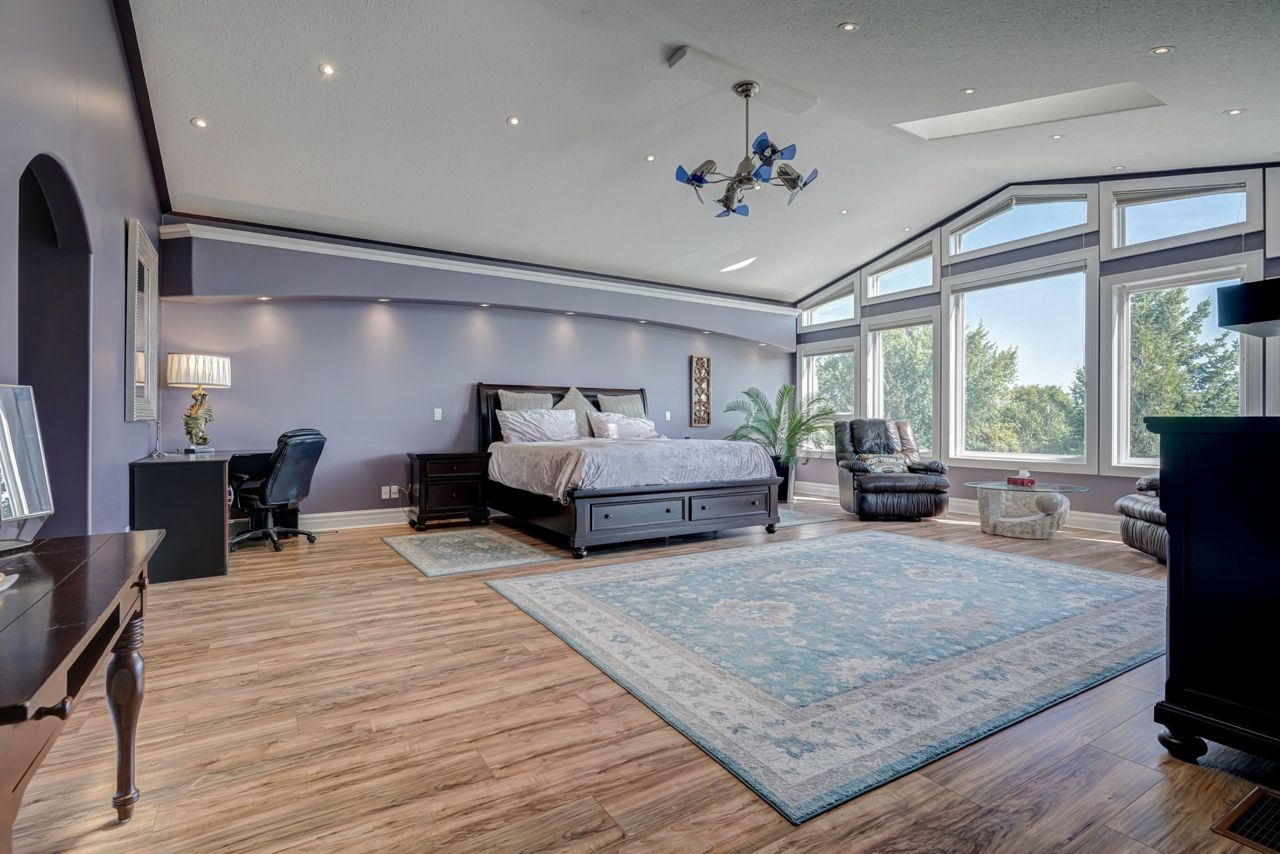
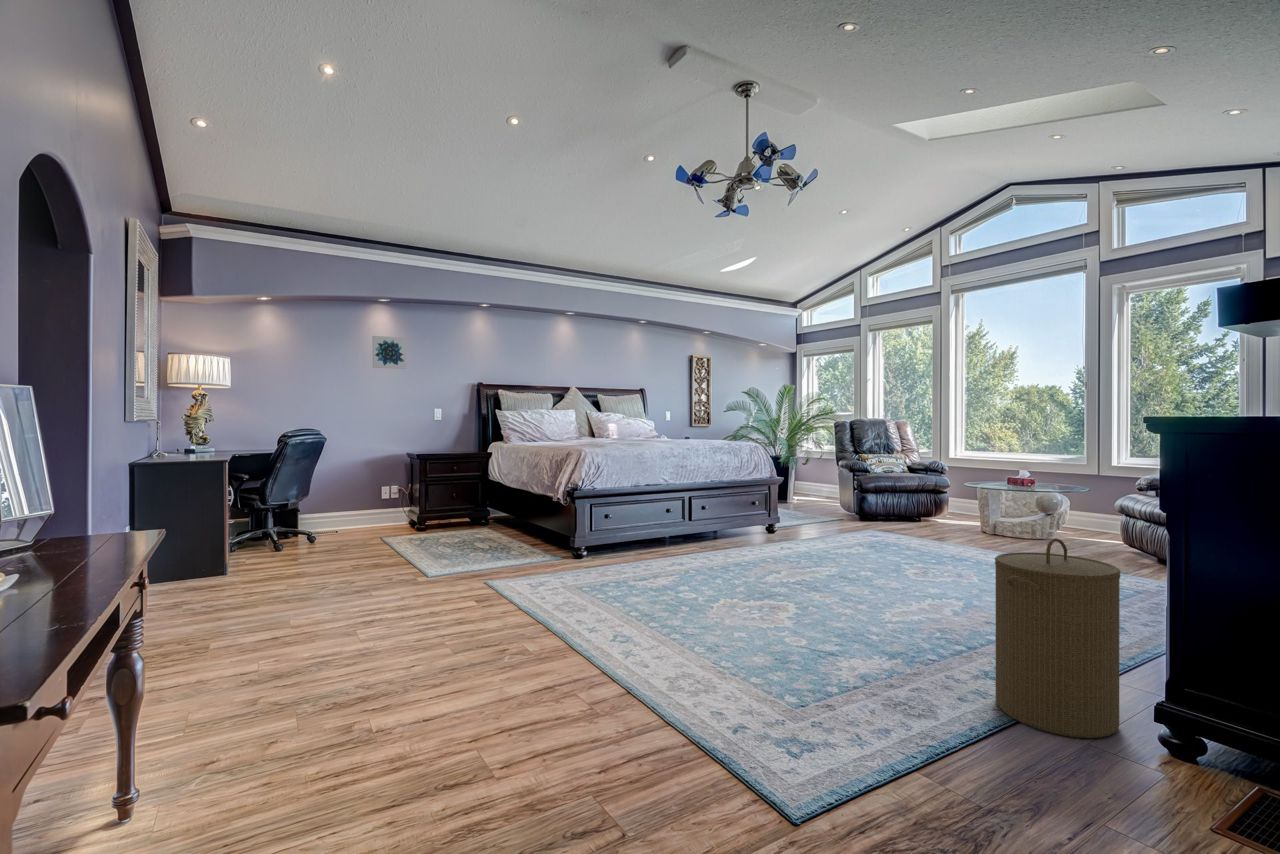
+ laundry hamper [994,537,1122,739]
+ wall art [372,335,407,370]
